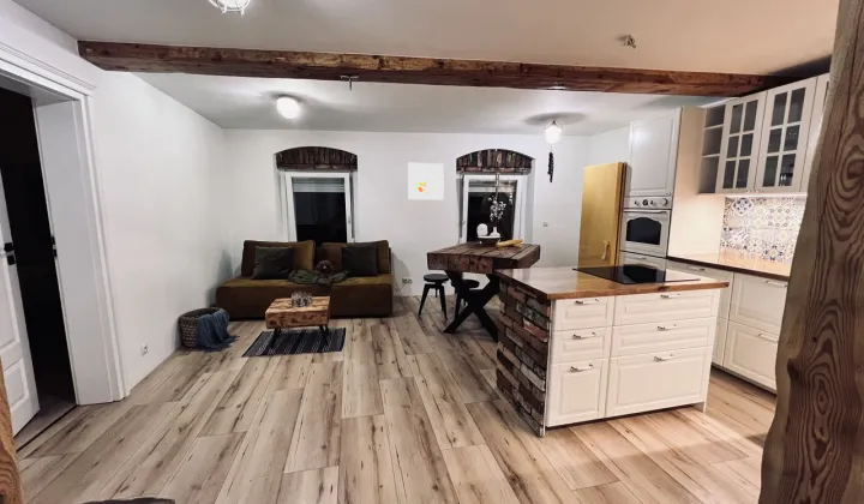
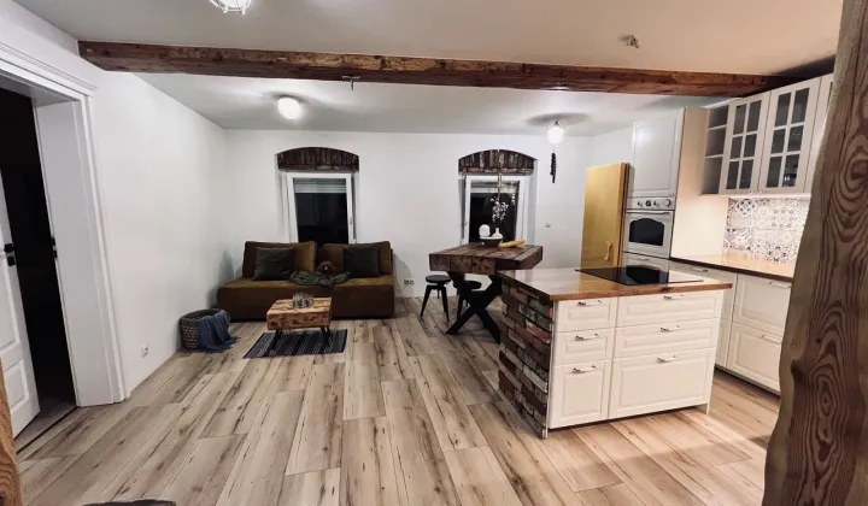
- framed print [407,162,445,200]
